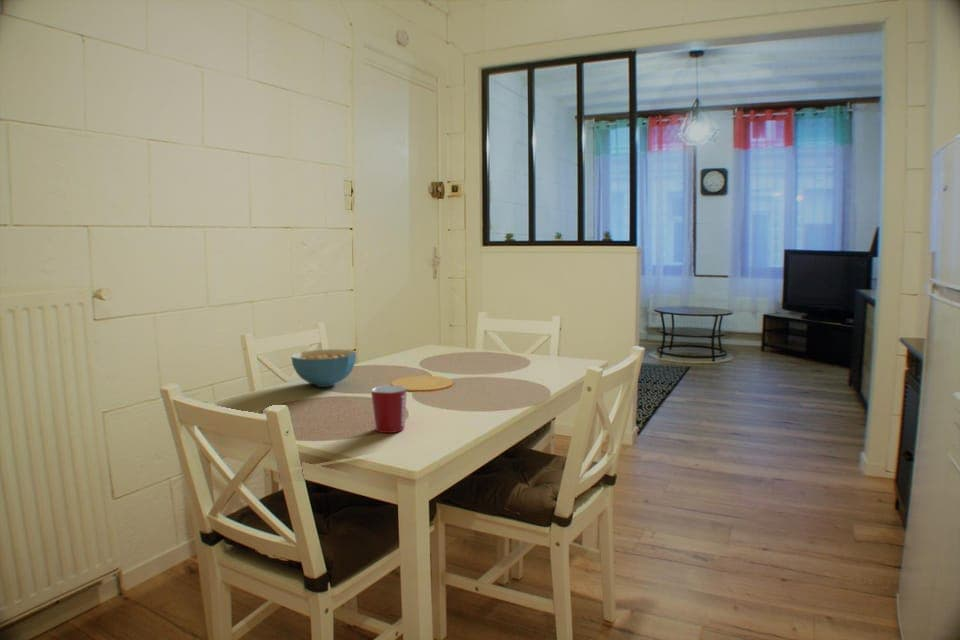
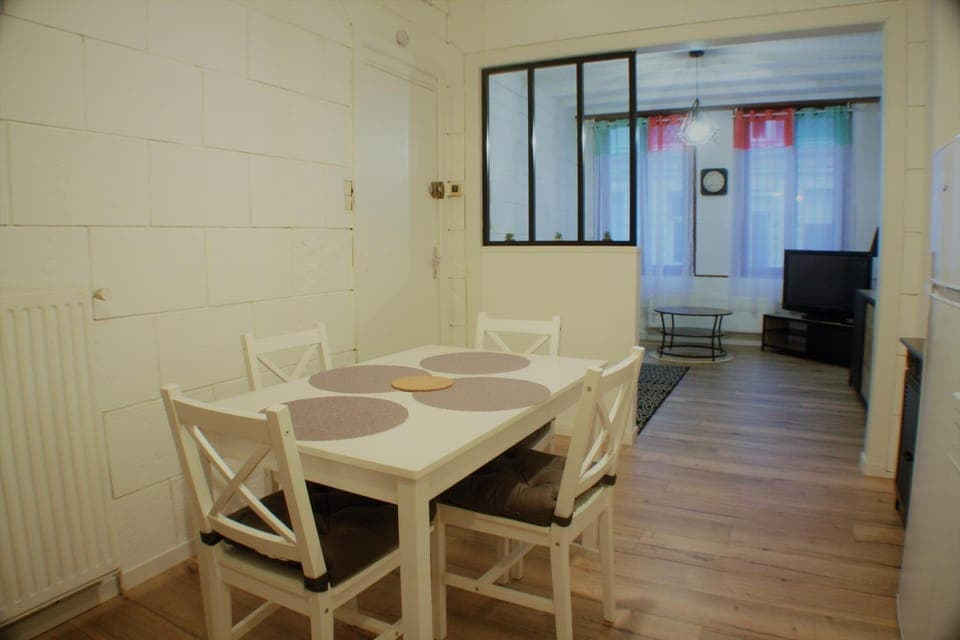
- cereal bowl [290,348,357,388]
- mug [370,384,408,434]
